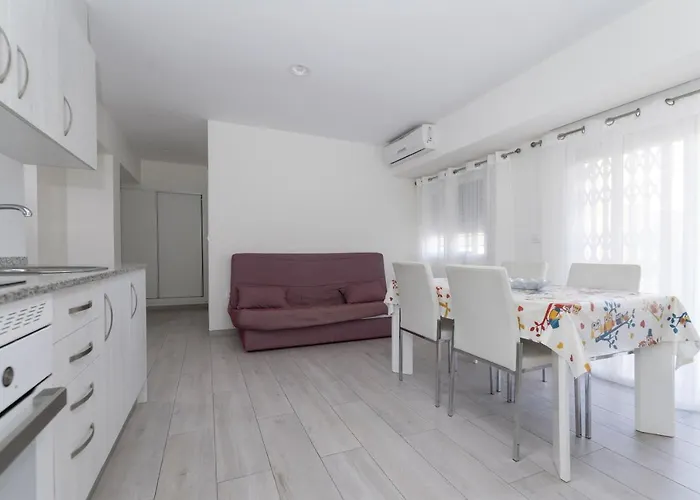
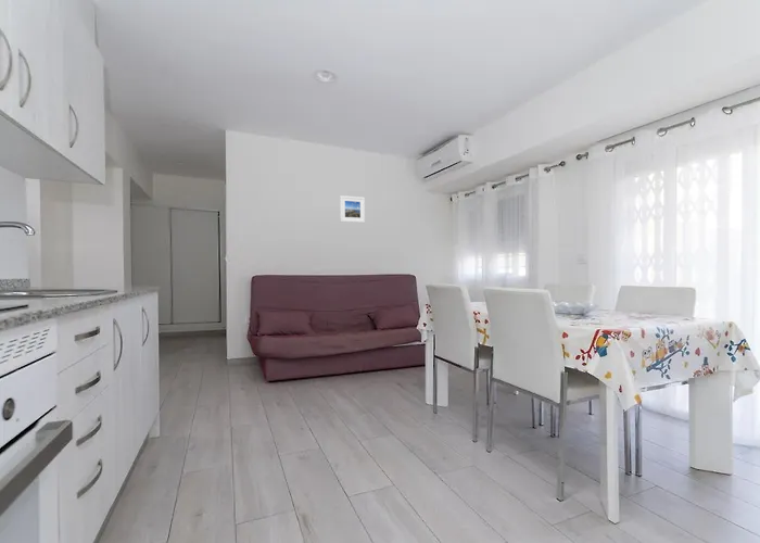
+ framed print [339,194,366,224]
